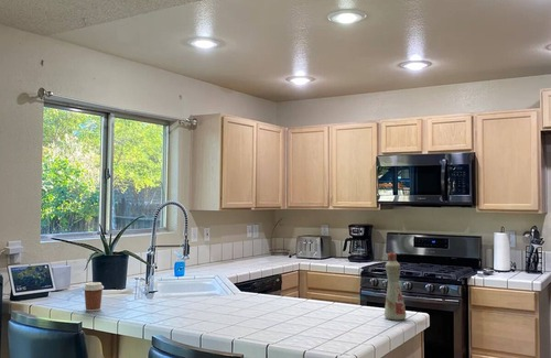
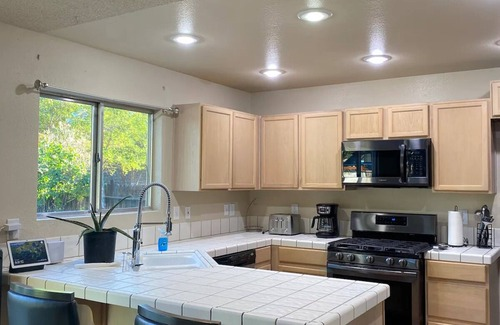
- bottle [383,251,408,322]
- coffee cup [82,281,105,313]
